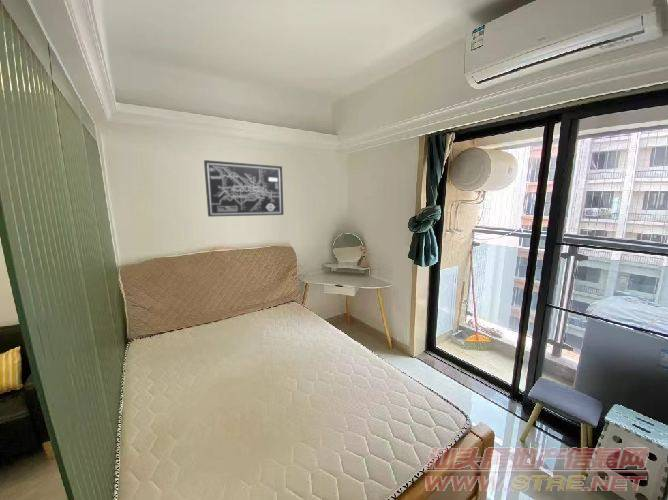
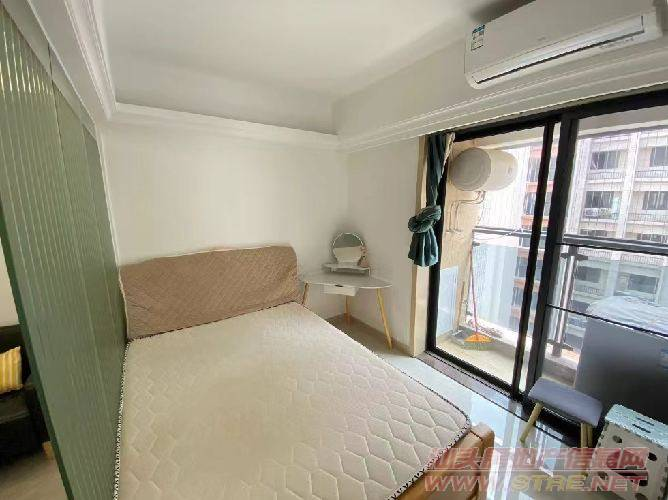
- wall art [203,159,285,218]
